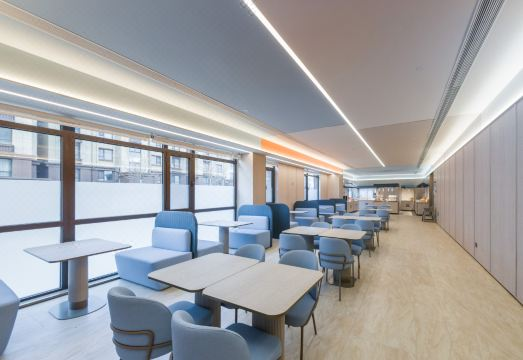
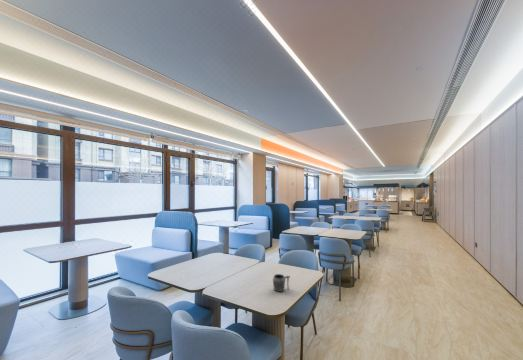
+ mug [272,273,291,293]
